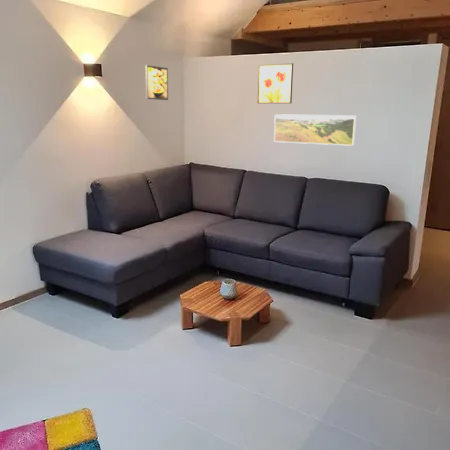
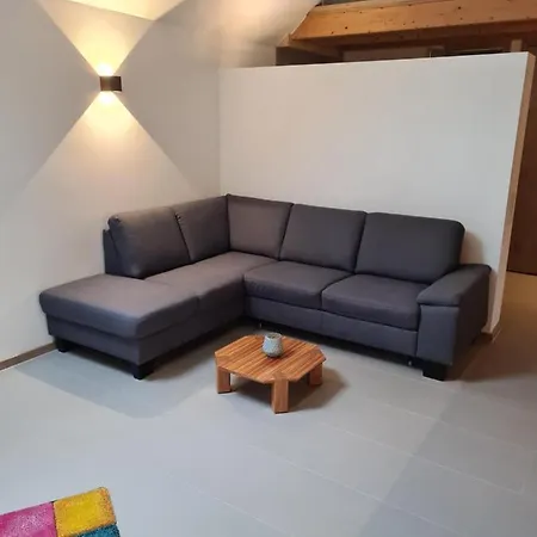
- wall art [256,62,294,104]
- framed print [273,113,357,147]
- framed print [144,64,169,101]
